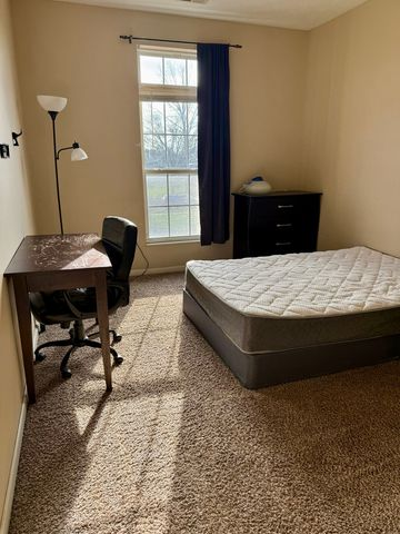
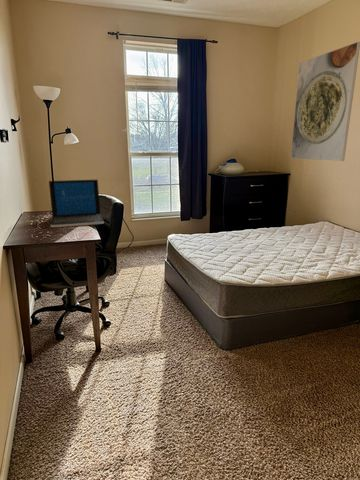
+ laptop [48,179,105,228]
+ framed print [290,41,360,162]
